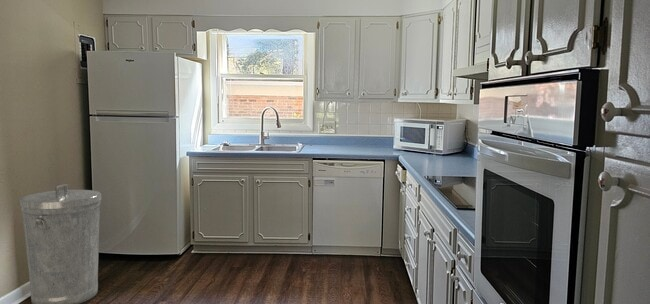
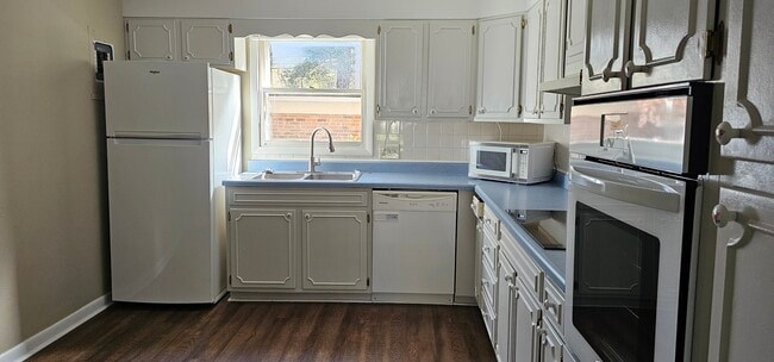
- trash can [18,183,103,304]
